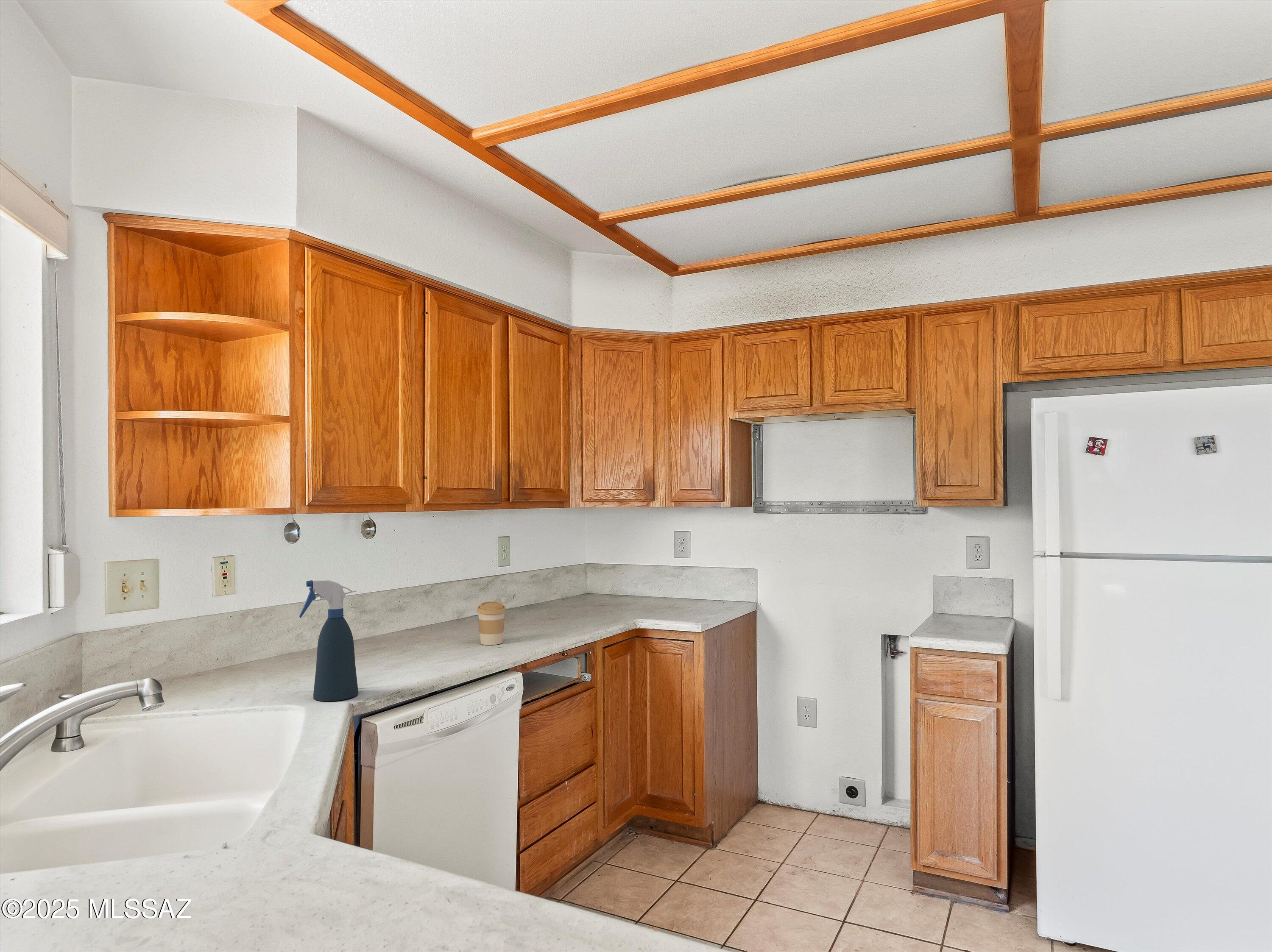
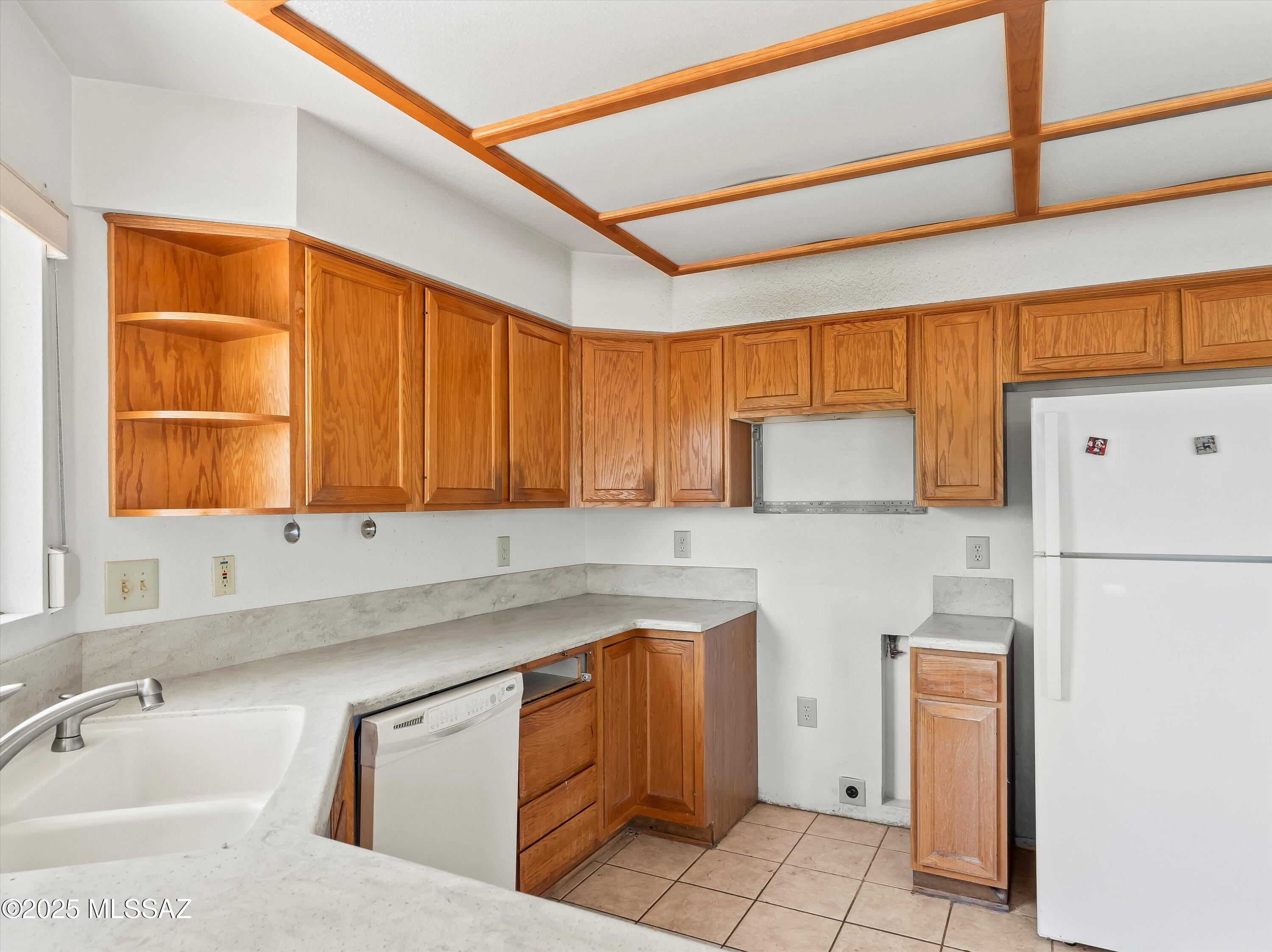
- coffee cup [477,601,506,646]
- spray bottle [299,579,359,701]
